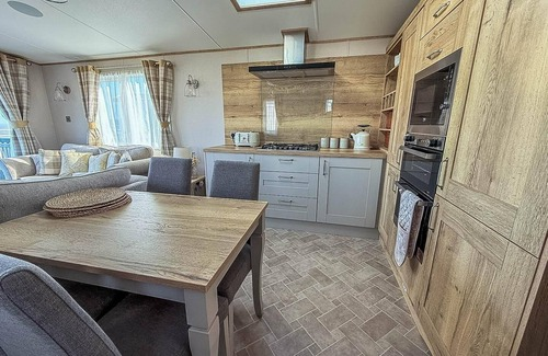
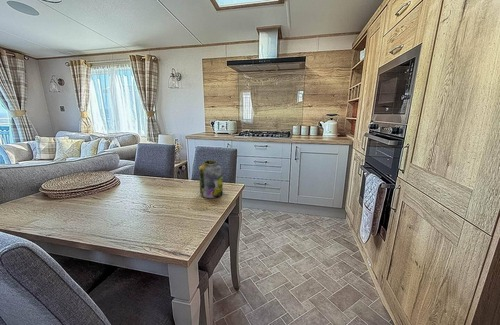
+ jar [198,160,224,199]
